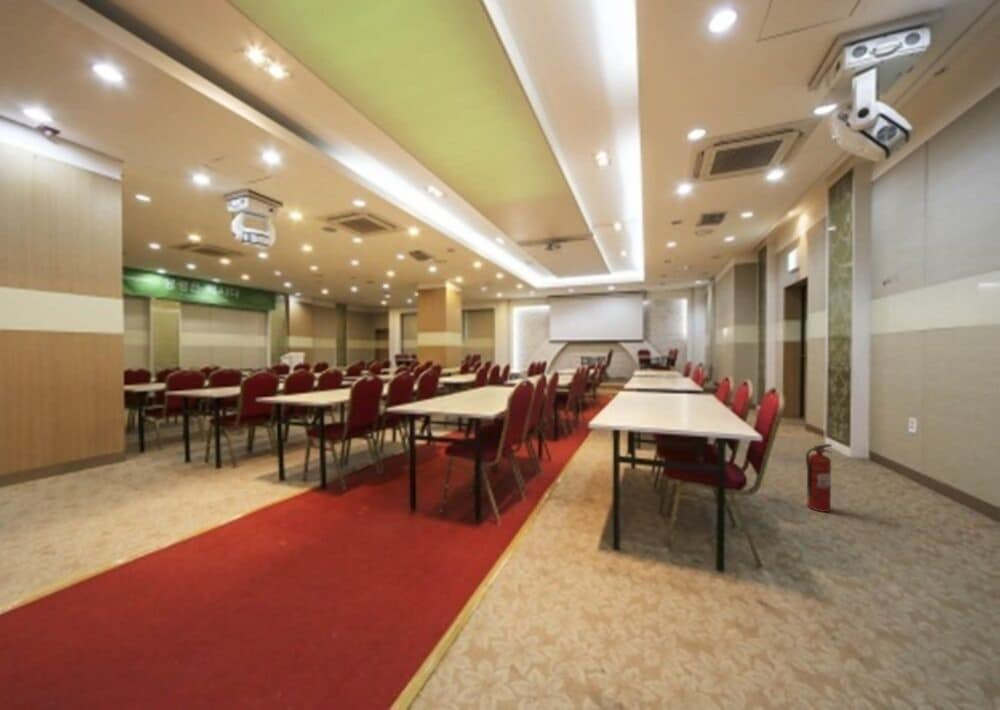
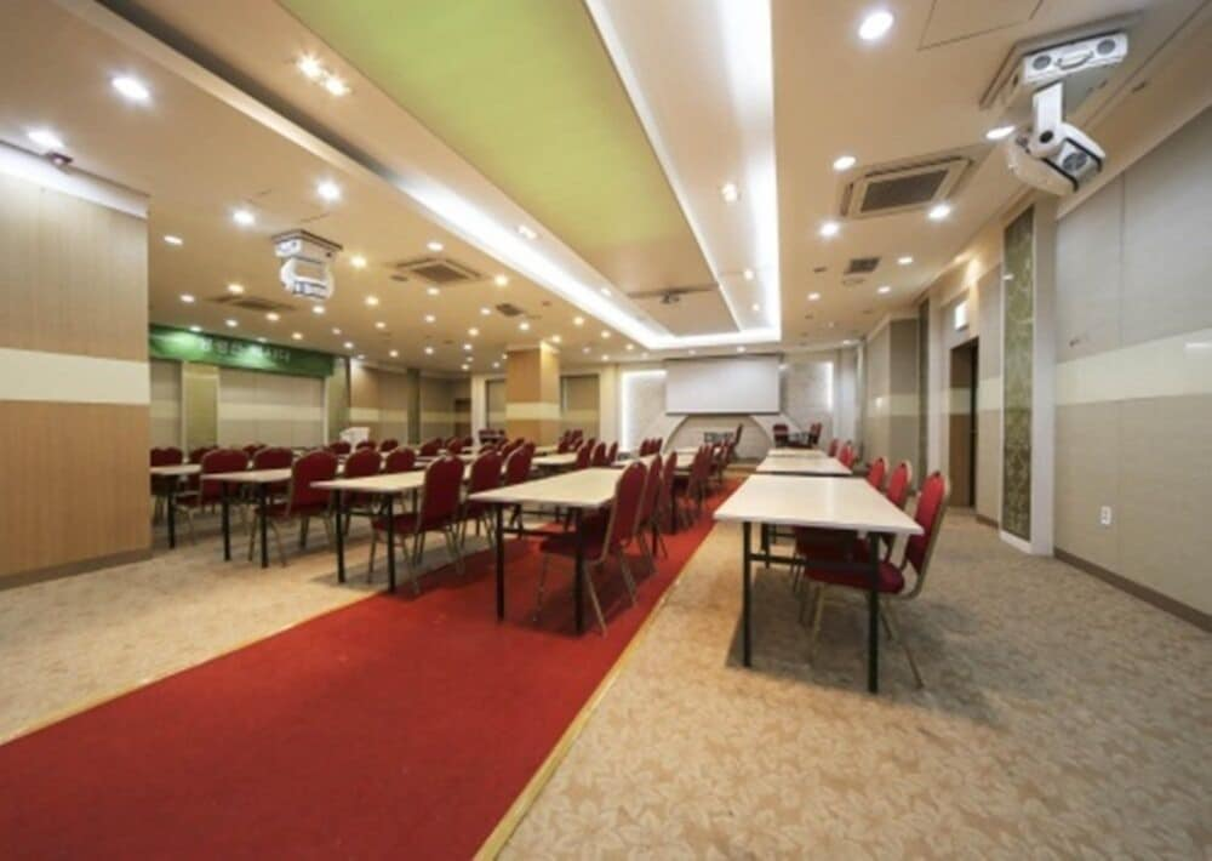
- fire extinguisher [805,443,833,513]
